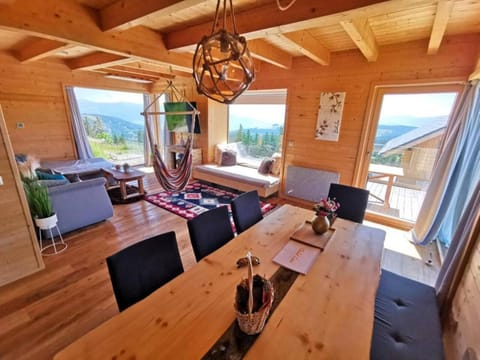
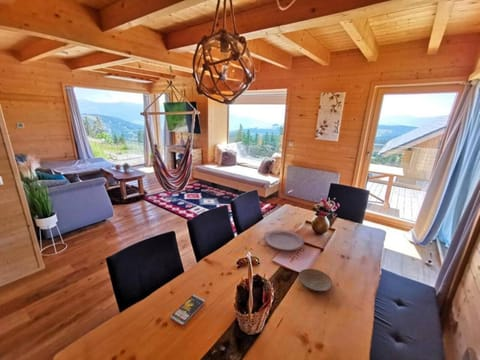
+ smartphone [170,294,206,326]
+ plate [298,268,333,292]
+ plate [263,229,305,252]
